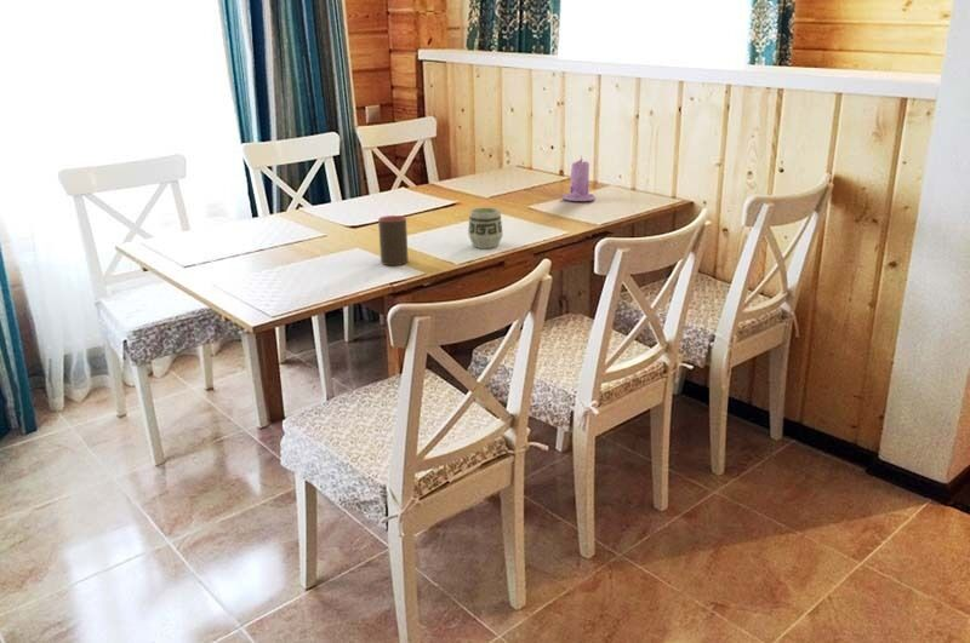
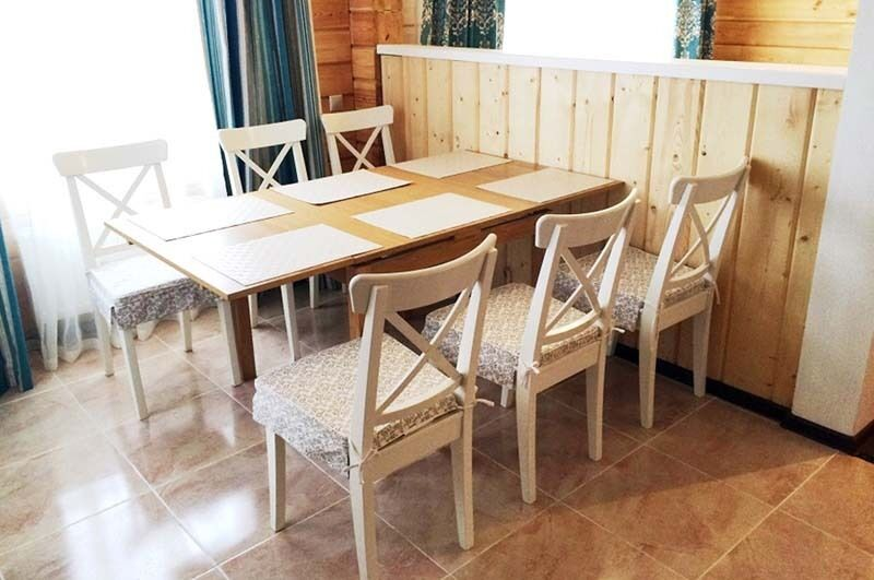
- cup [467,206,504,249]
- cup [377,214,410,266]
- candle [560,156,597,202]
